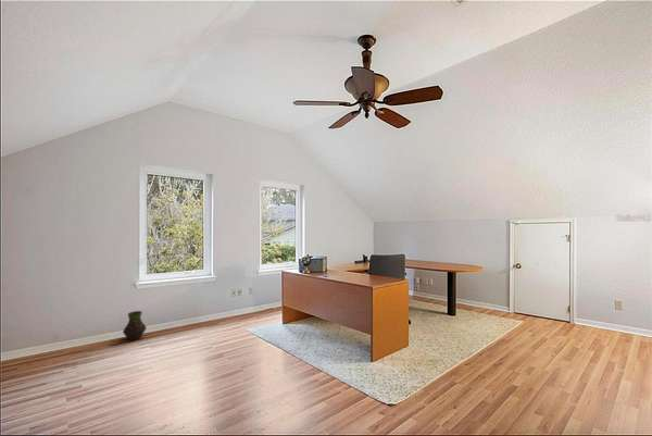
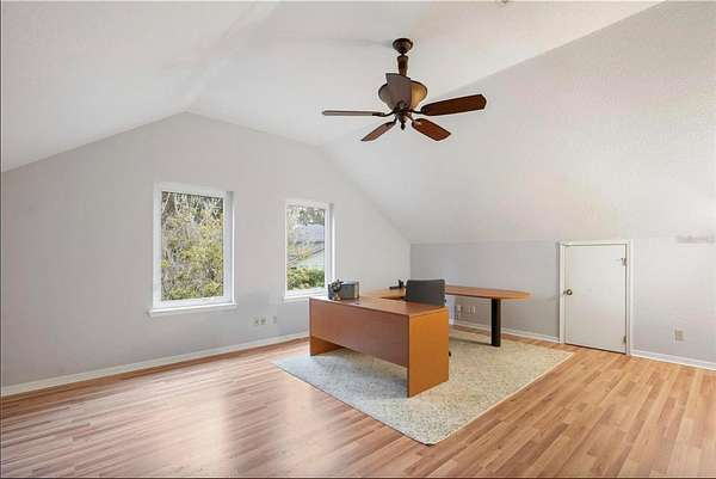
- vase [122,310,147,340]
